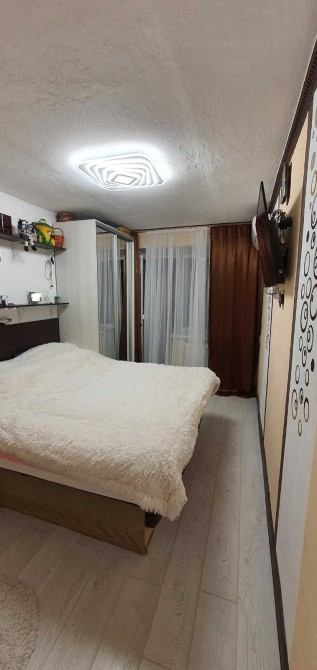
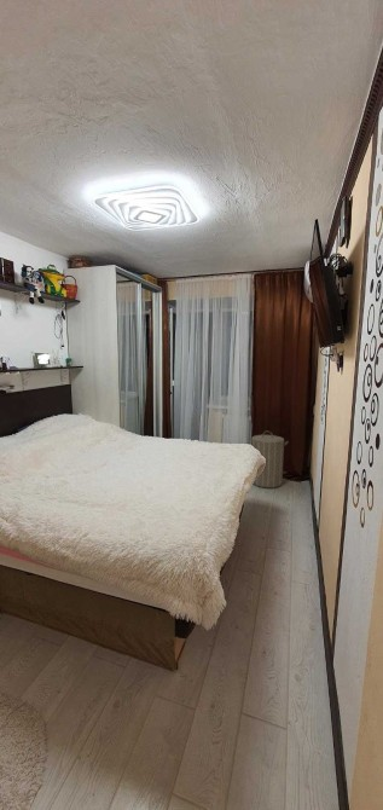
+ laundry hamper [246,430,289,488]
